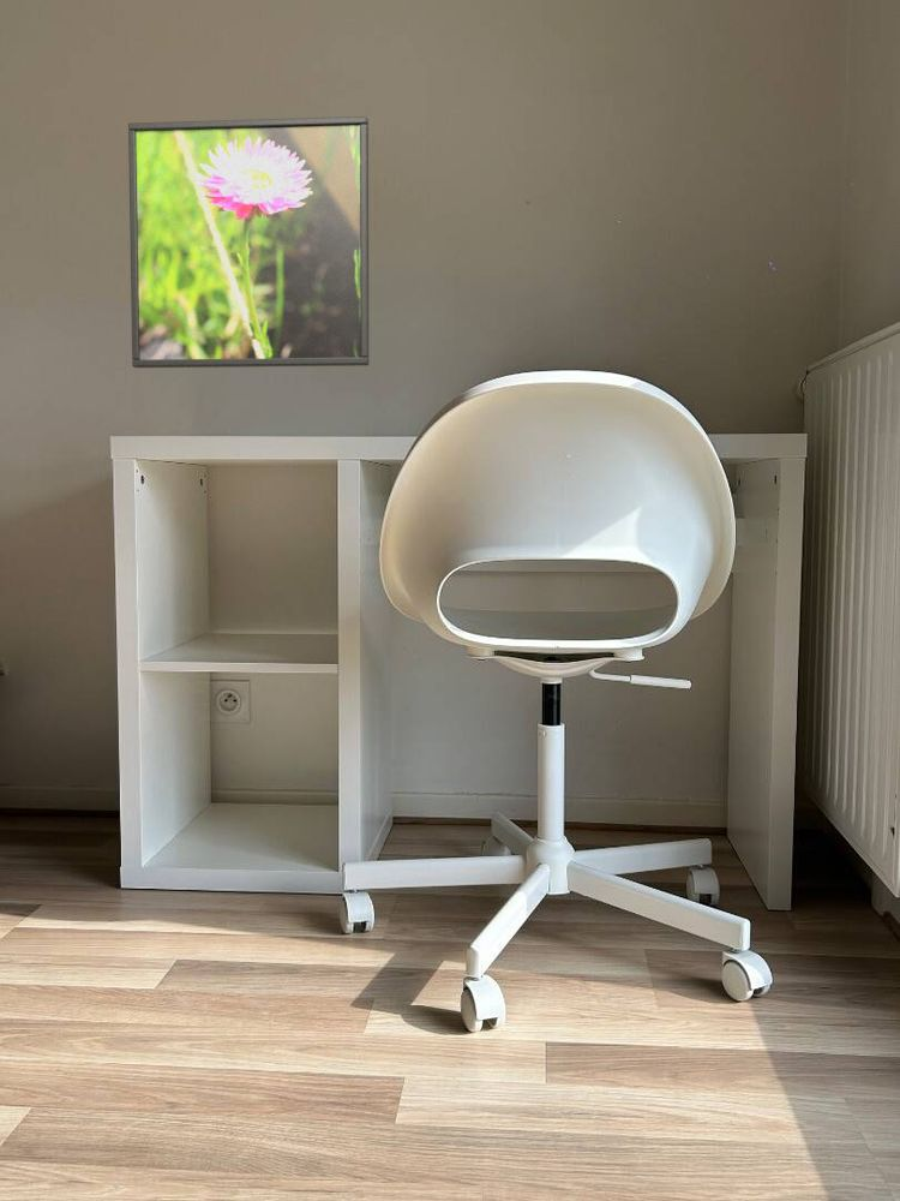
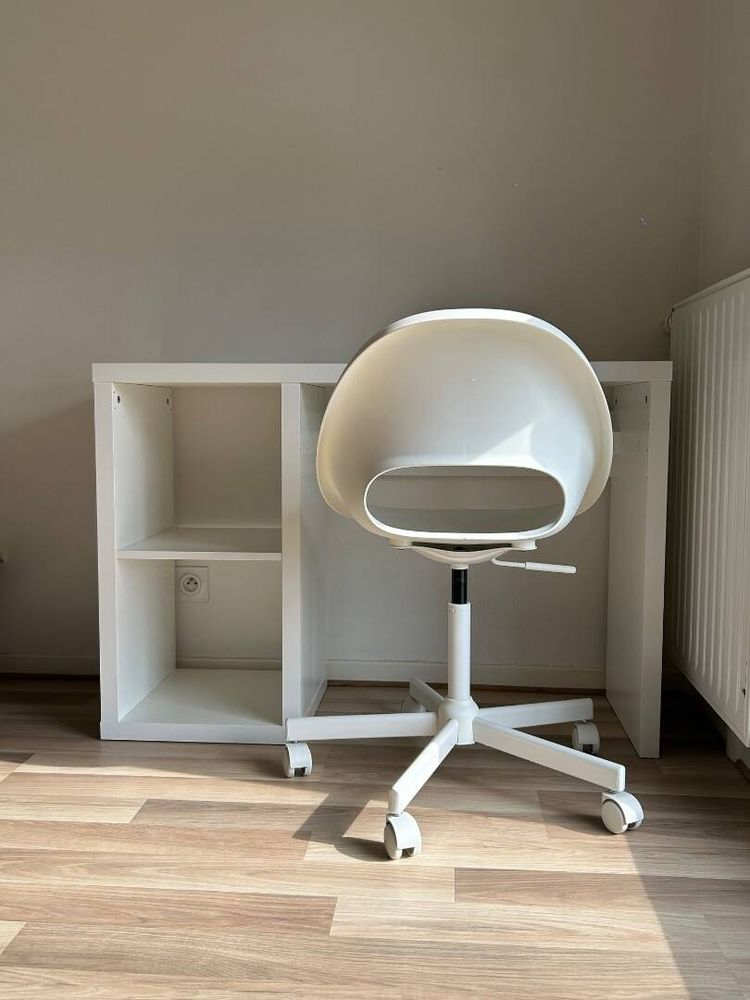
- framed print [127,115,371,369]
